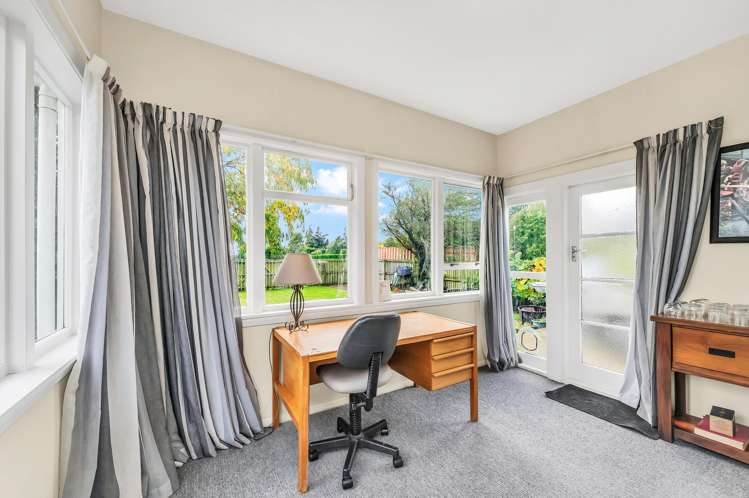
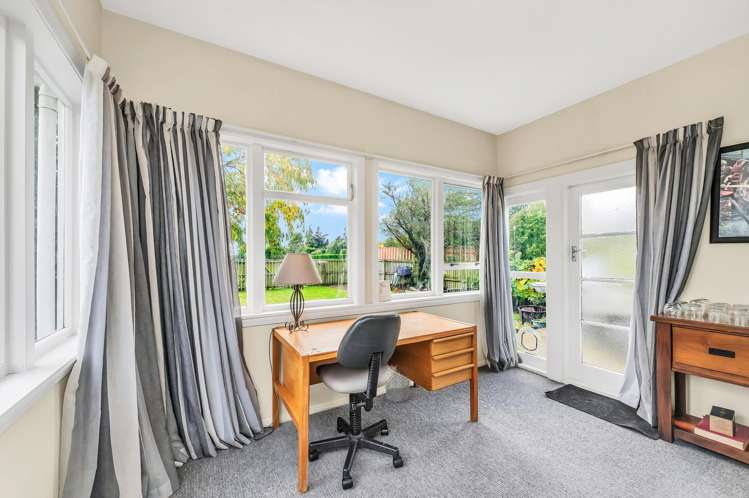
+ wastebasket [384,366,411,403]
